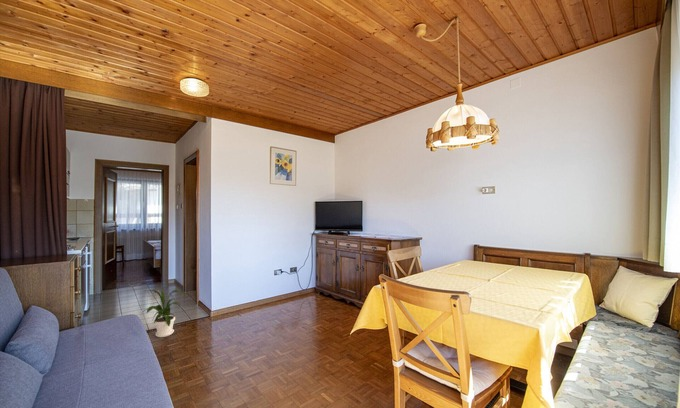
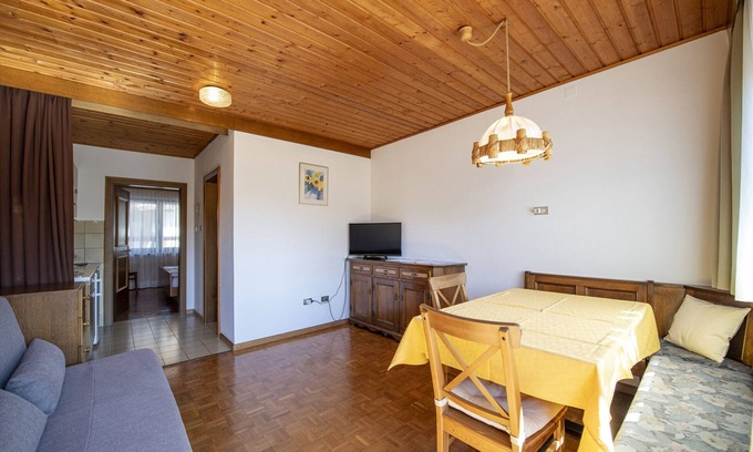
- house plant [142,289,185,338]
